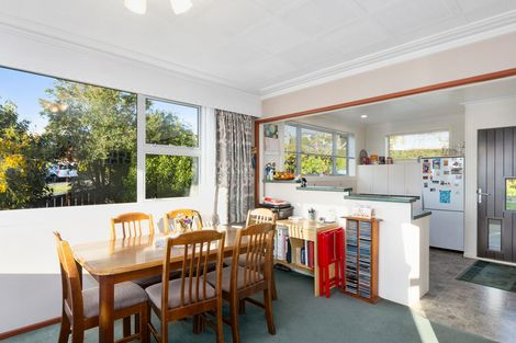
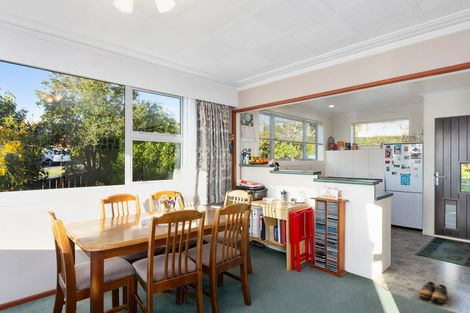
+ shoes [416,281,453,308]
